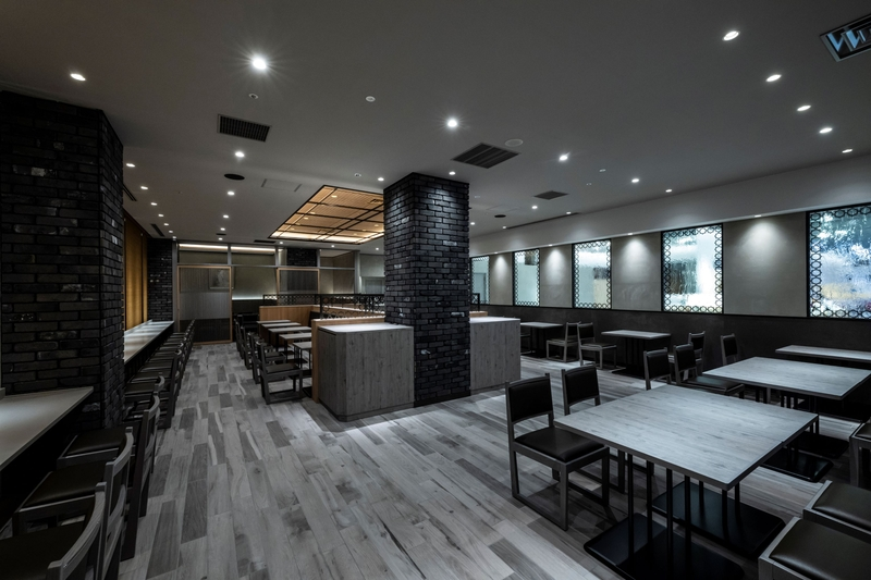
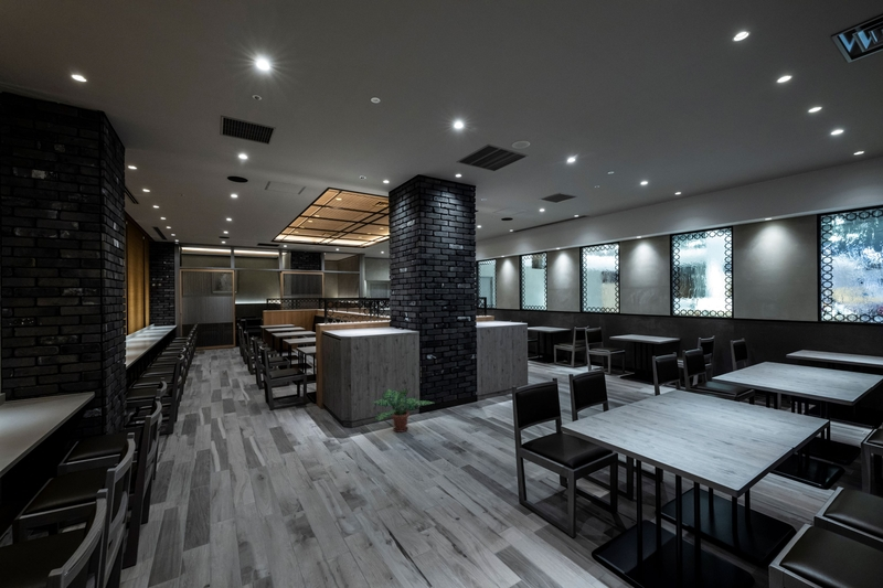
+ potted plant [371,387,435,434]
